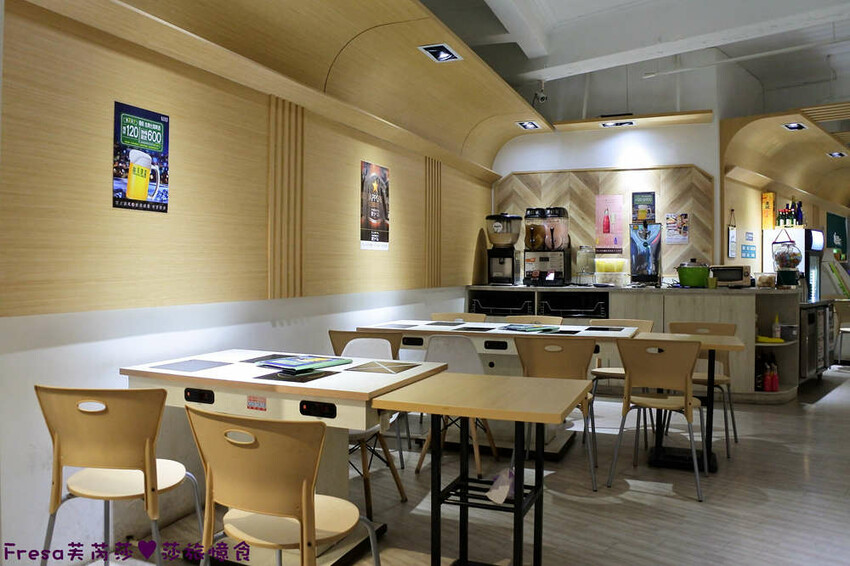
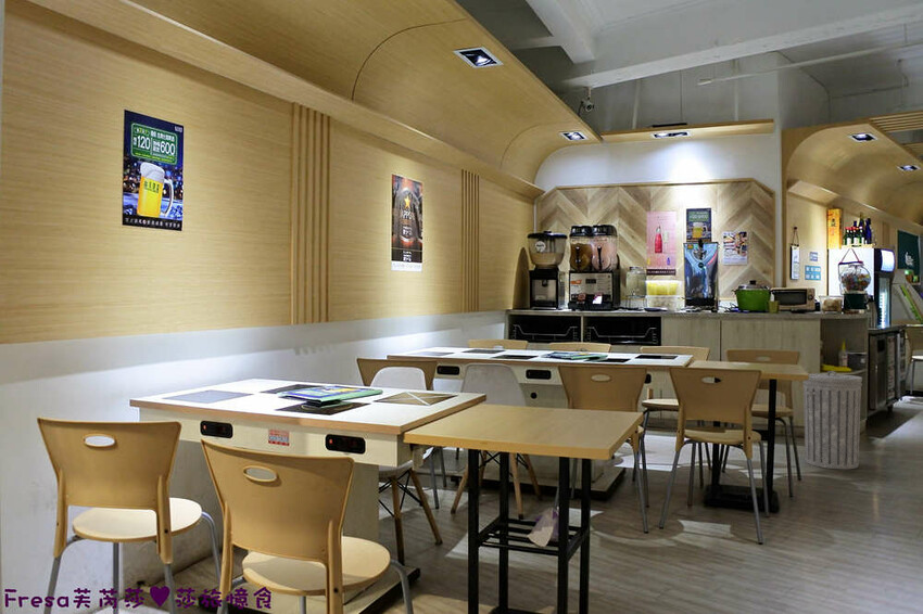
+ trash can [801,370,863,470]
